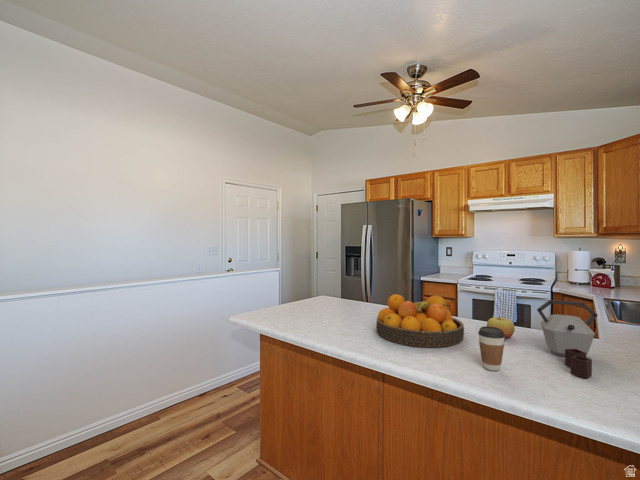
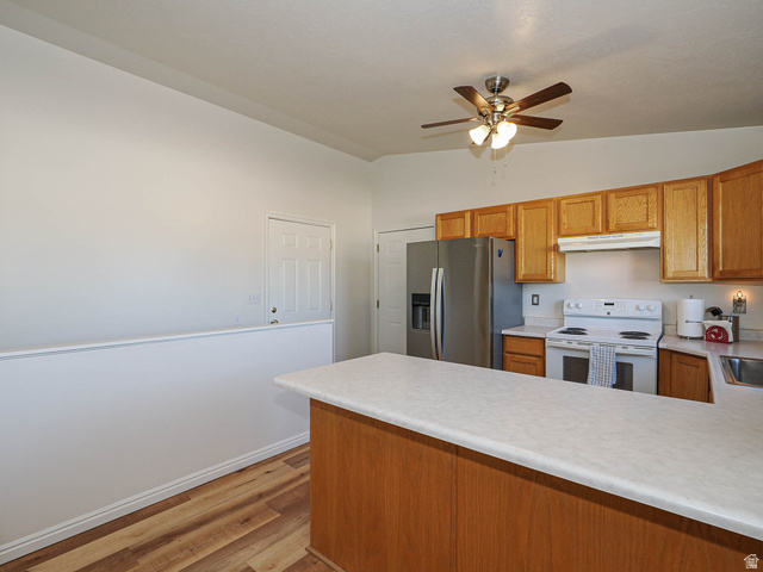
- fruit bowl [375,293,465,348]
- kettle [536,299,599,379]
- apple [486,316,516,340]
- coffee cup [477,325,505,372]
